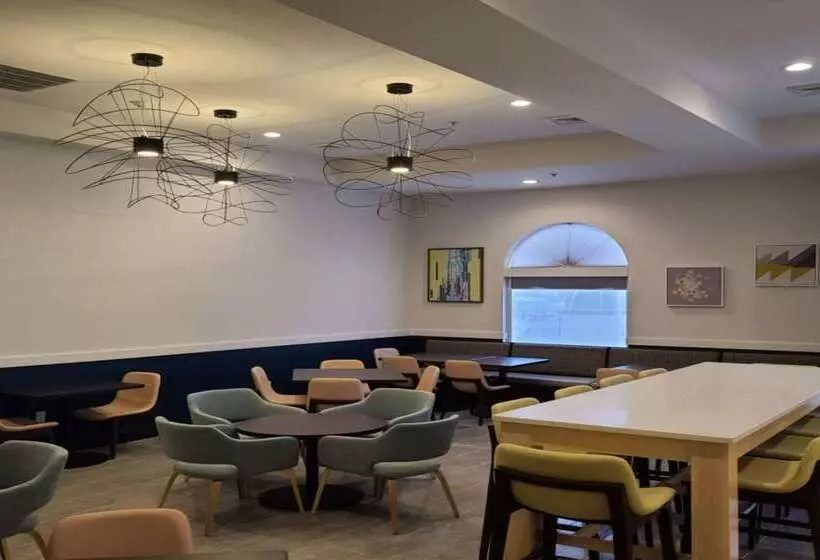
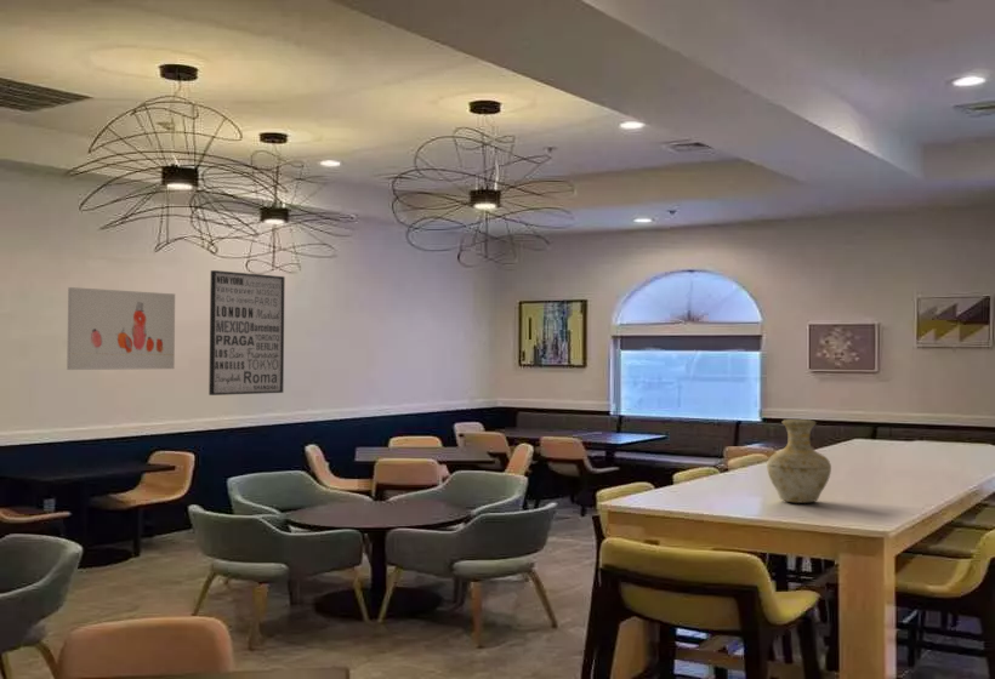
+ wall art [66,286,176,371]
+ wall art [207,269,286,396]
+ vase [766,418,832,504]
